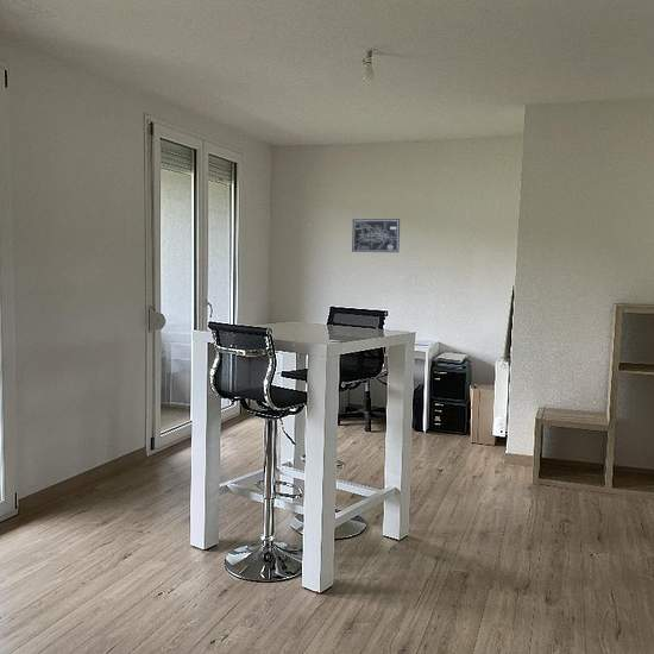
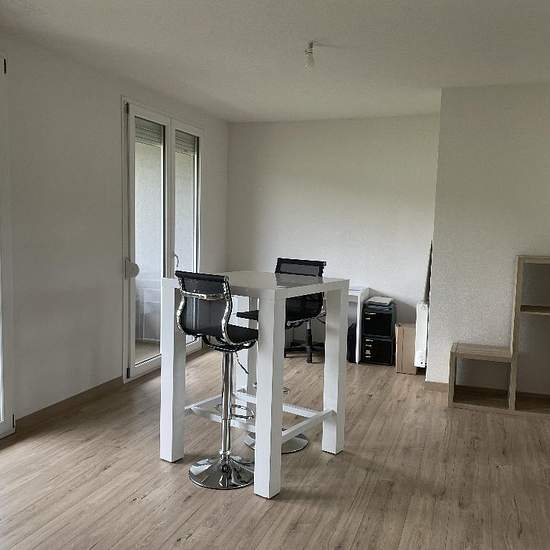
- wall art [351,218,401,253]
